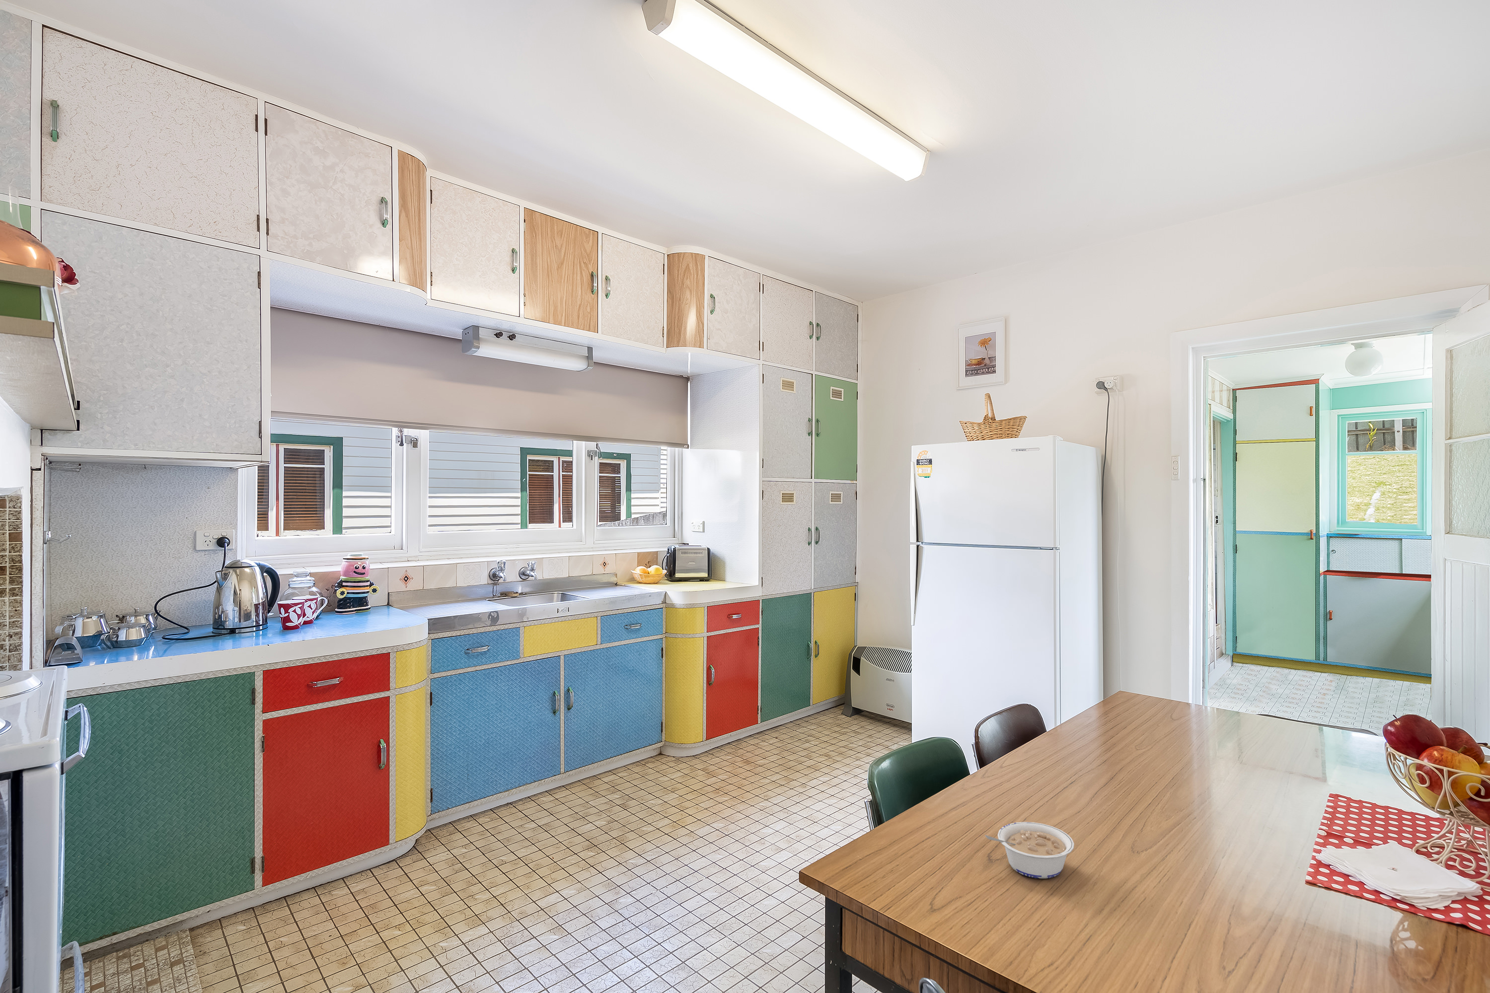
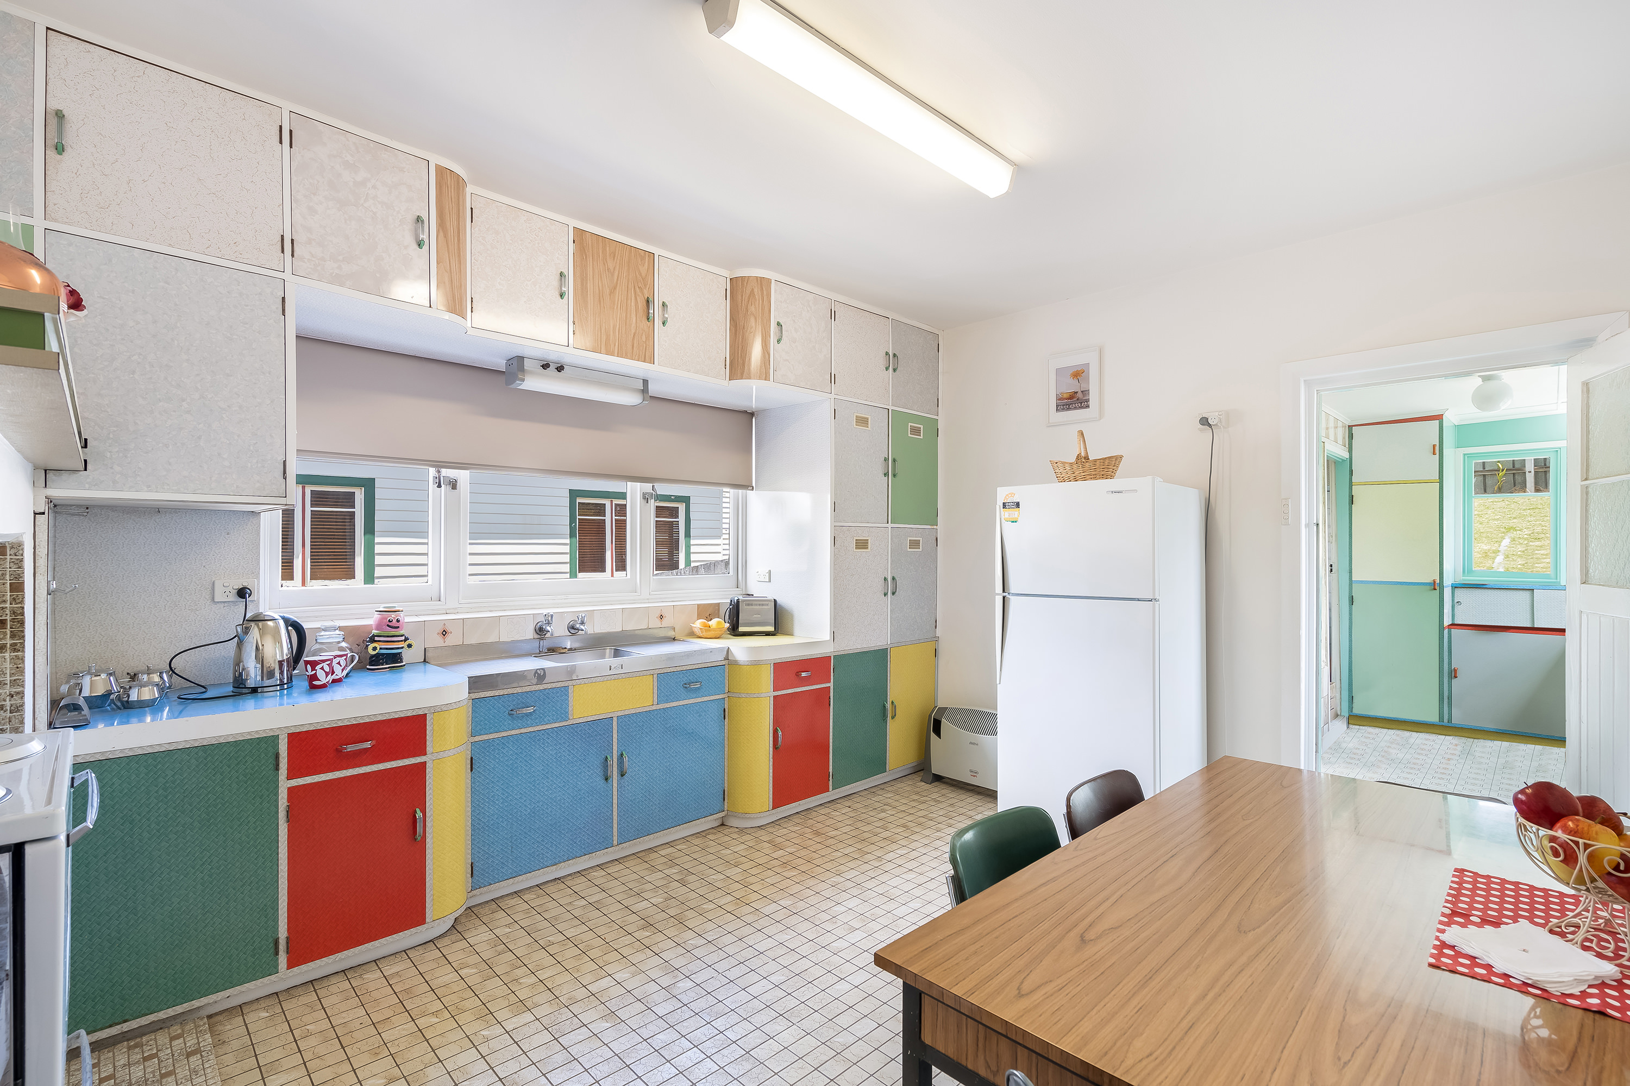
- legume [984,821,1074,879]
